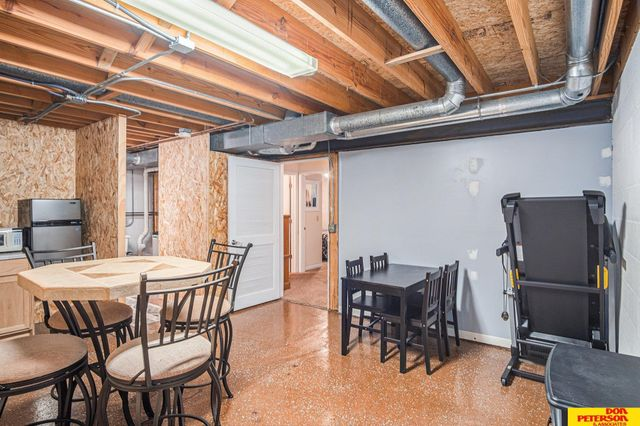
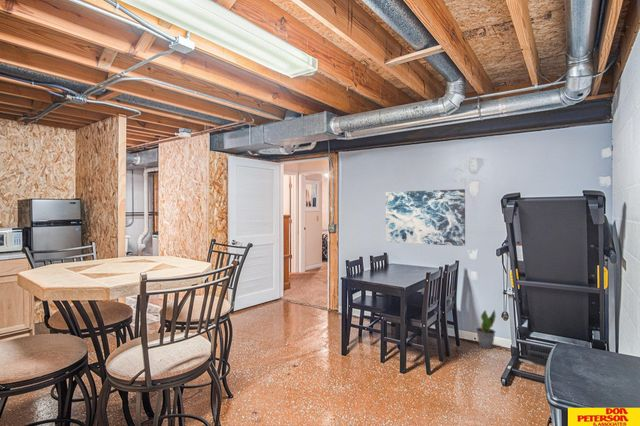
+ wall art [385,188,466,247]
+ potted plant [475,309,497,350]
